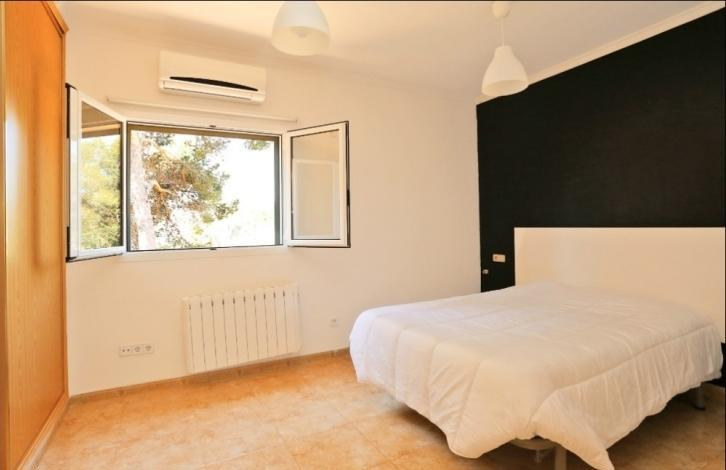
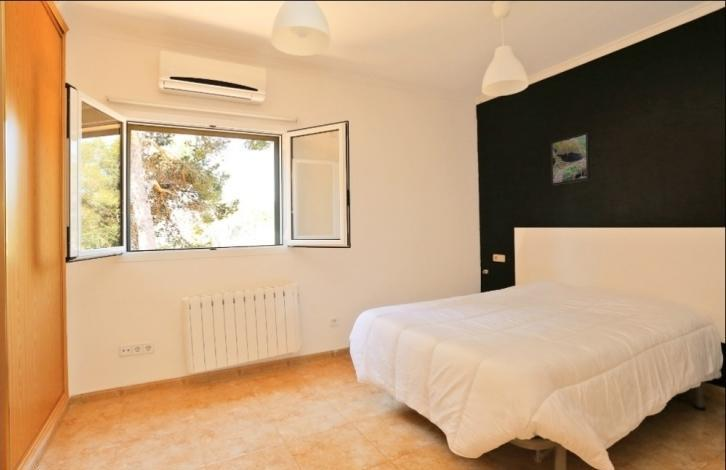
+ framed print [550,131,591,186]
